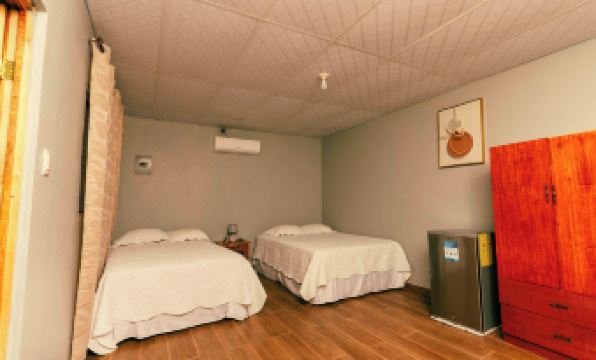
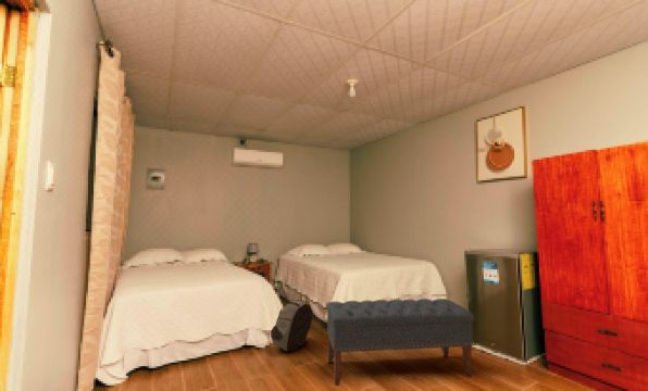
+ bench [325,298,475,387]
+ backpack [270,299,314,353]
